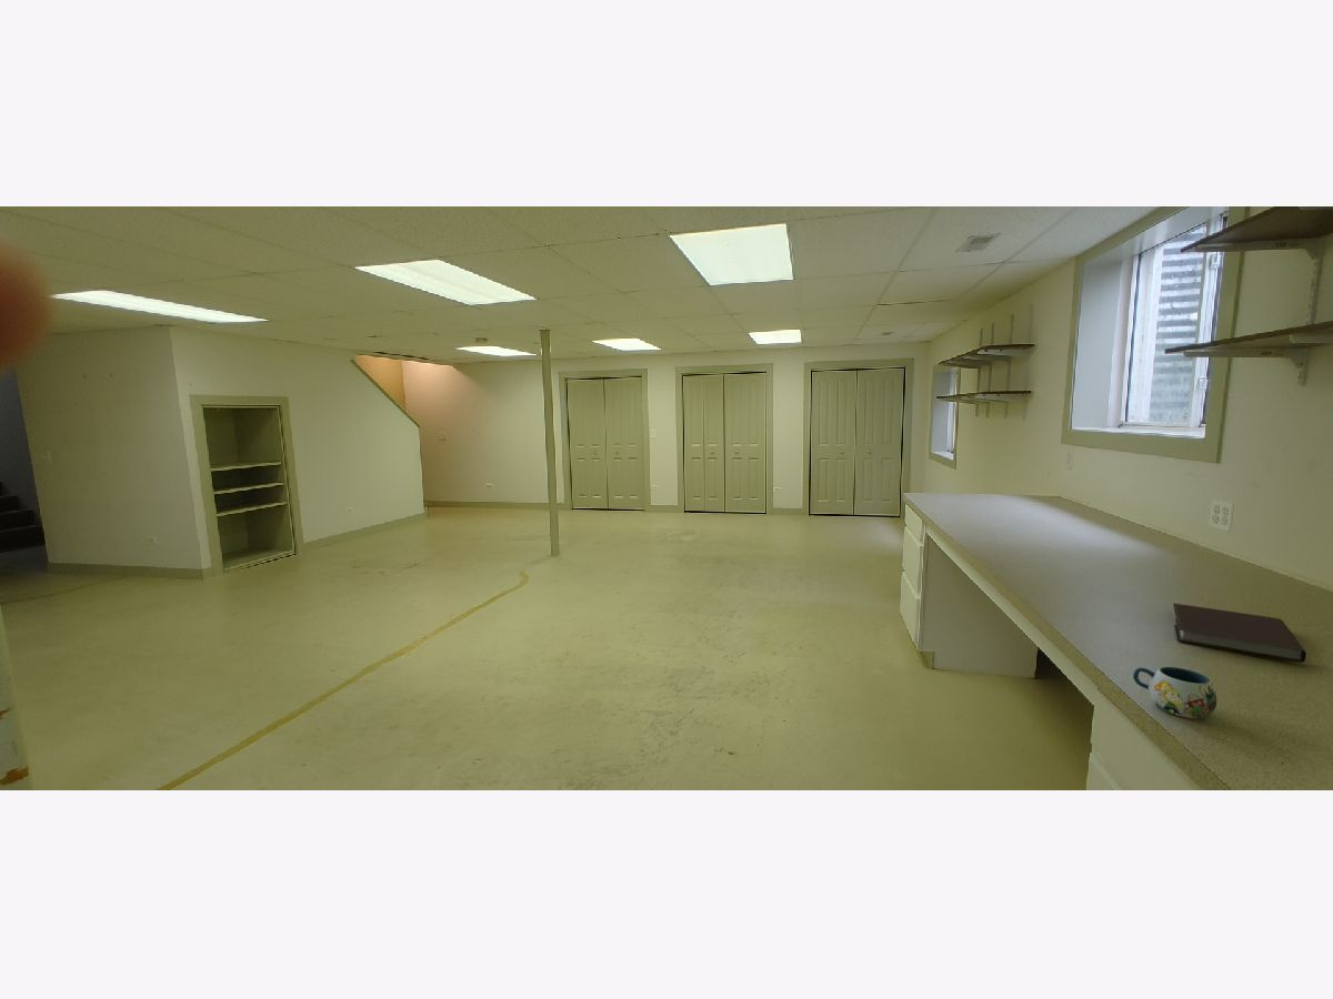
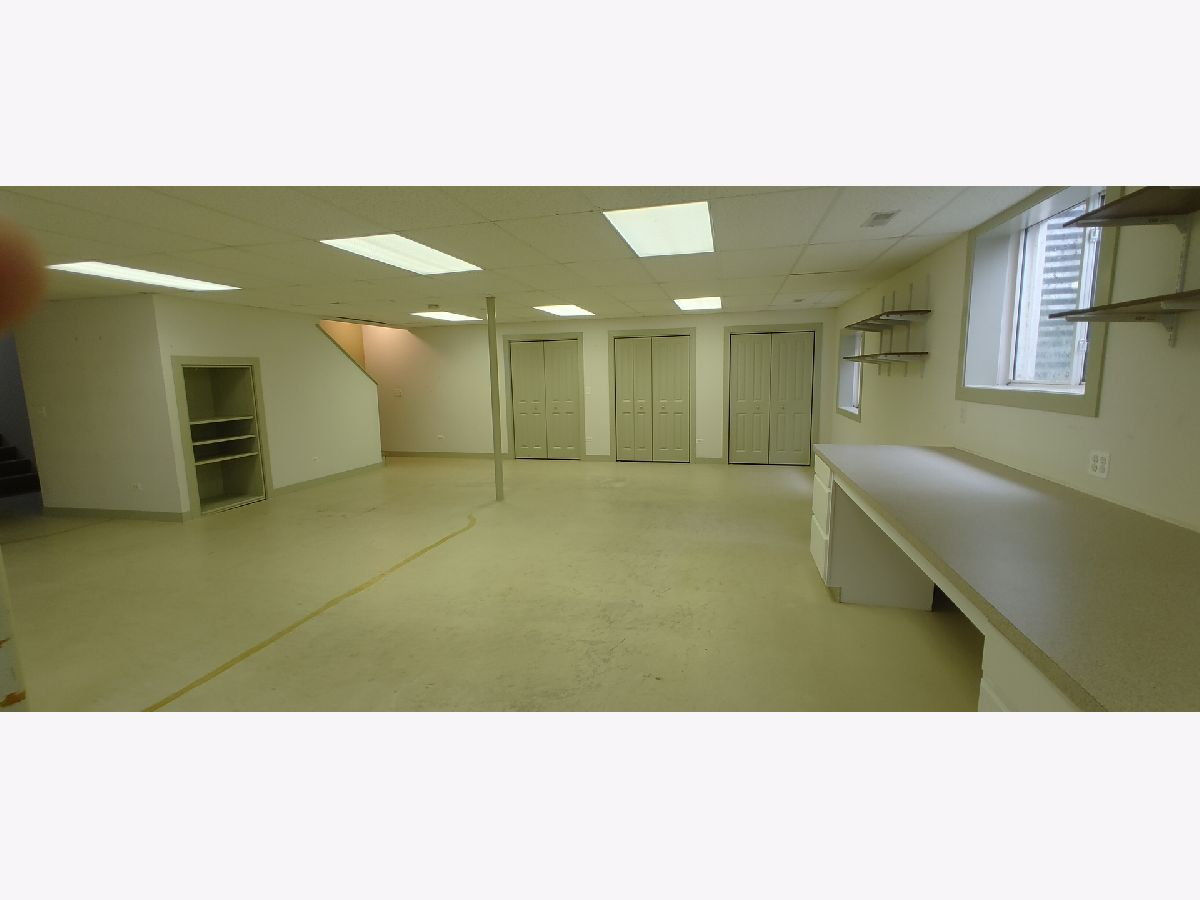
- mug [1132,666,1217,719]
- notebook [1172,602,1307,664]
